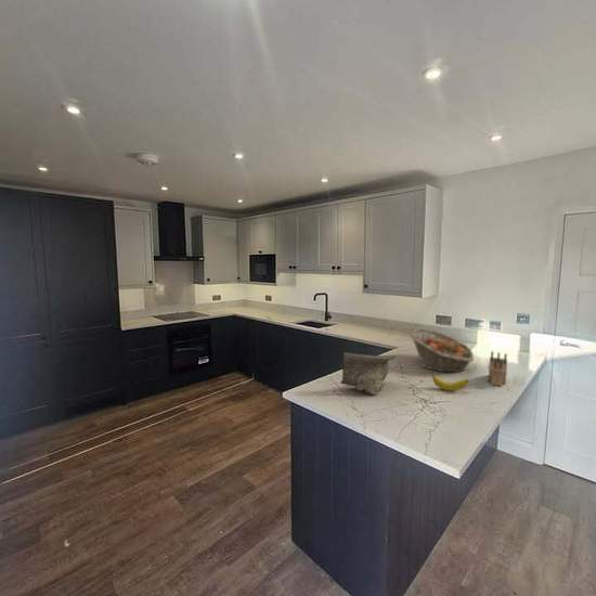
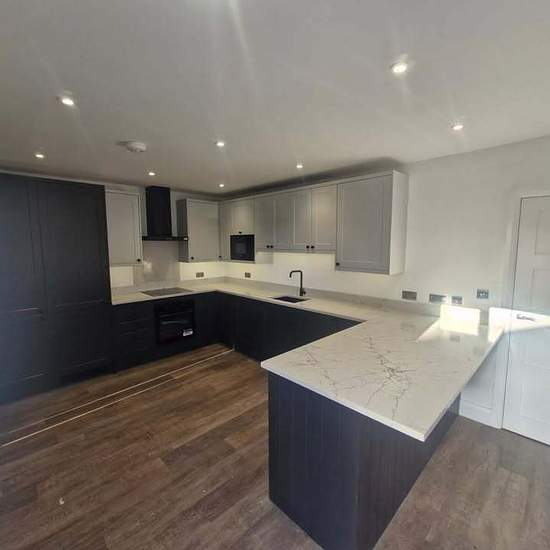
- fruit basket [410,328,475,373]
- banana [429,370,469,392]
- decorative bowl [339,351,398,396]
- knife block [488,350,508,387]
